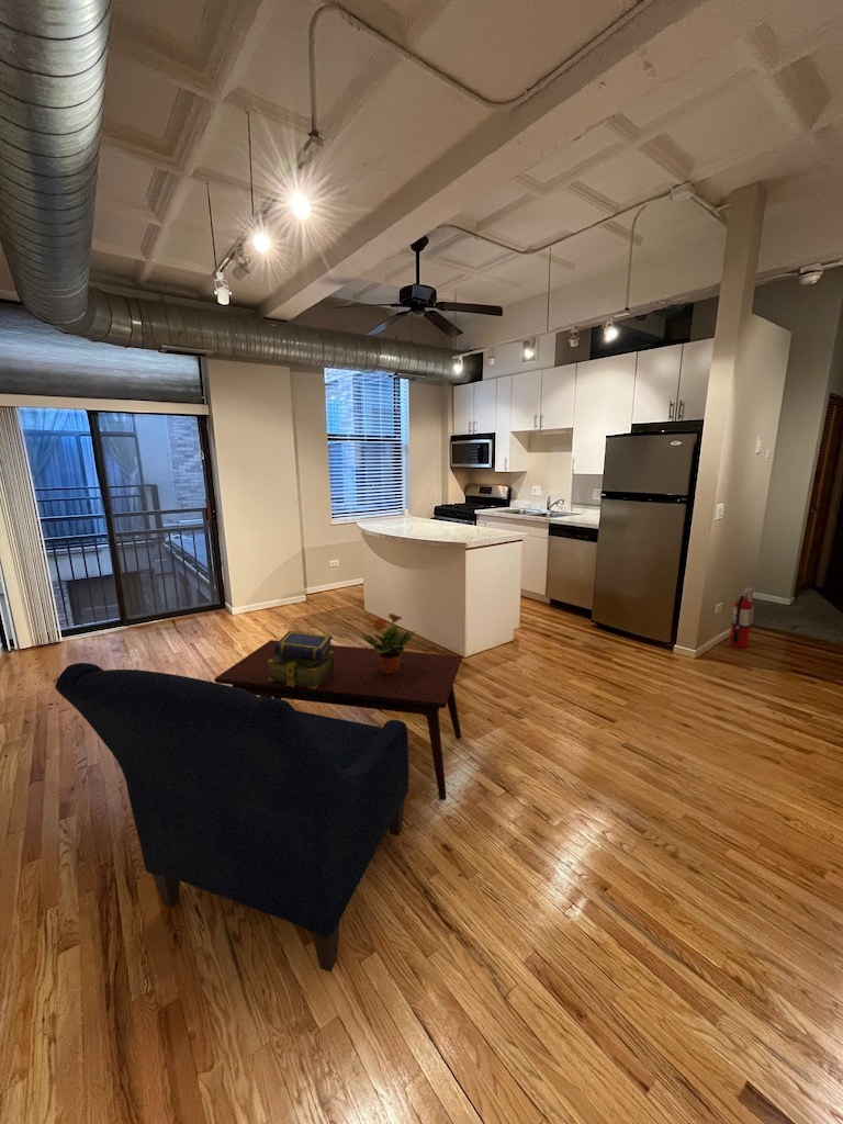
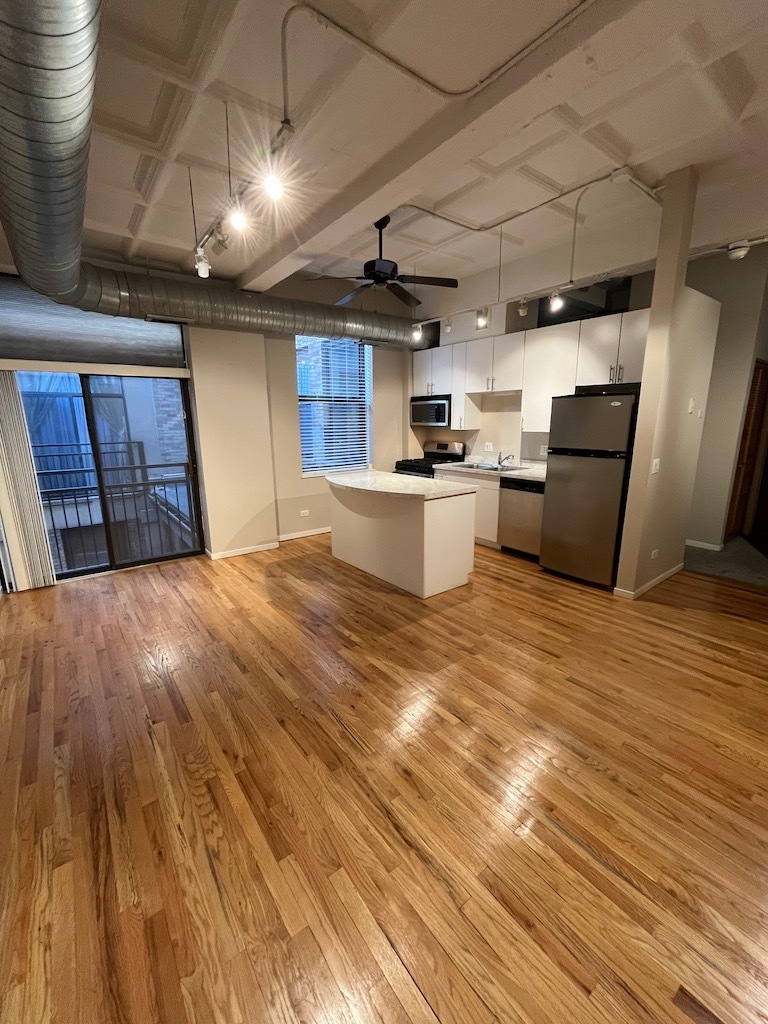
- fire extinguisher [728,586,756,649]
- stack of books [268,630,334,689]
- coffee table [213,639,463,801]
- chair [54,662,409,973]
- potted plant [360,612,416,673]
